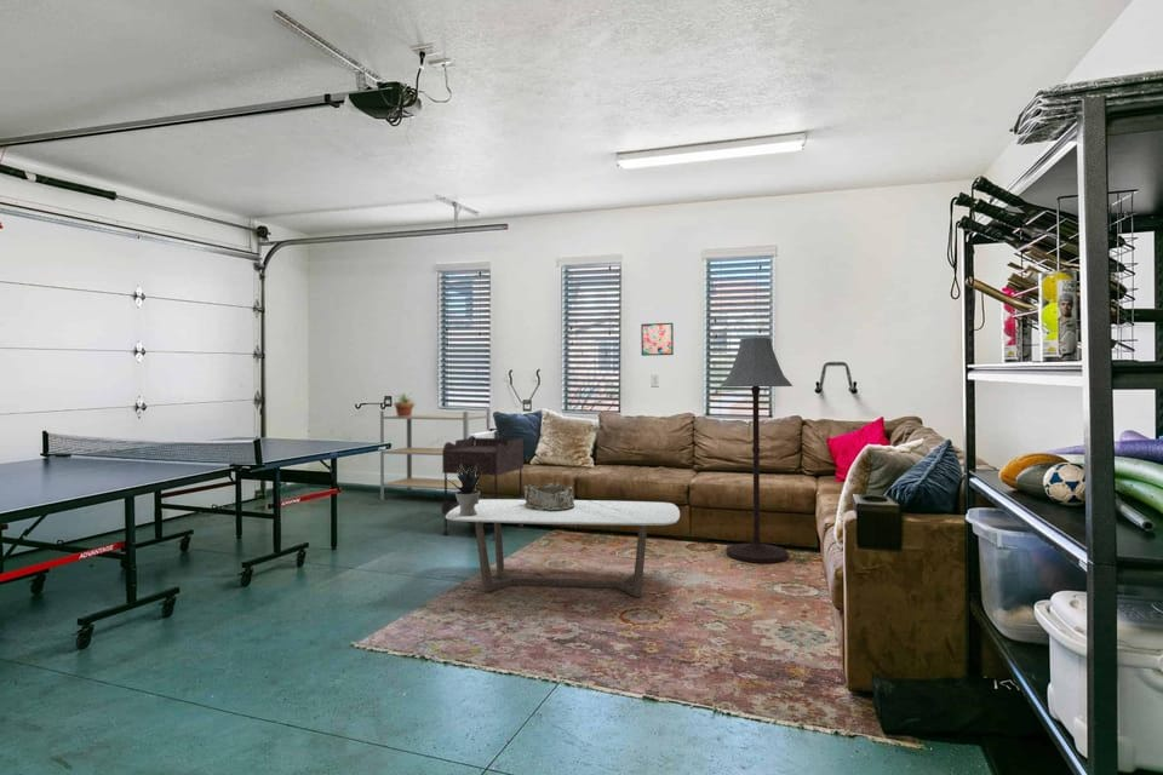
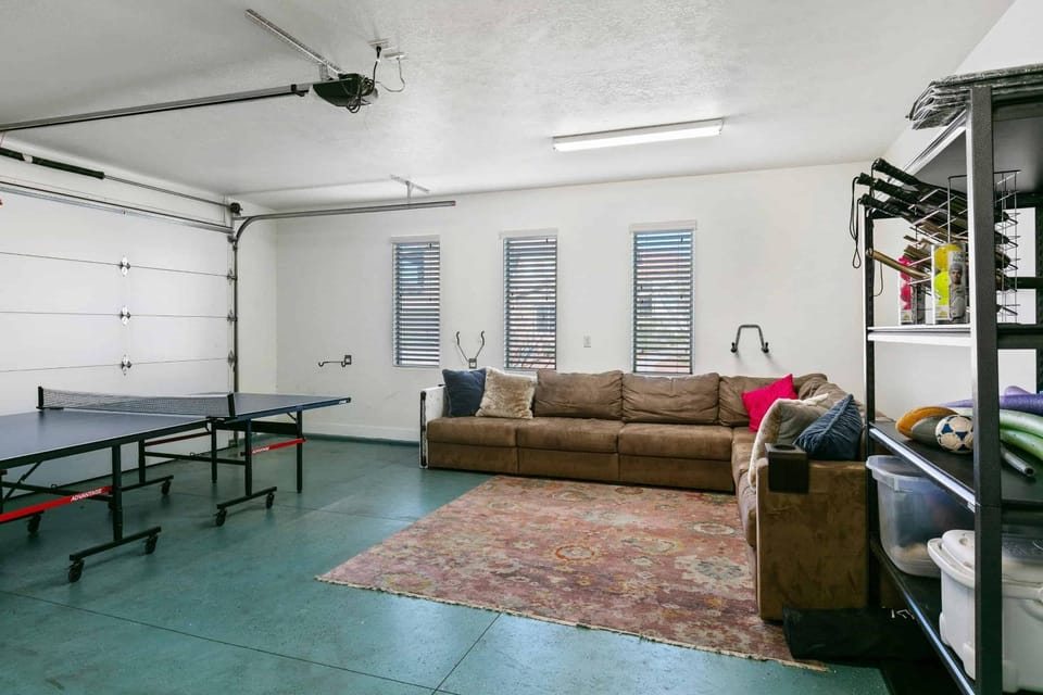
- shelving unit [379,409,491,501]
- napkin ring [523,482,575,511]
- side table [441,437,525,540]
- potted plant [446,465,482,516]
- coffee table [446,498,681,598]
- floor lamp [720,337,794,564]
- potted plant [389,392,418,417]
- wall art [640,322,675,357]
